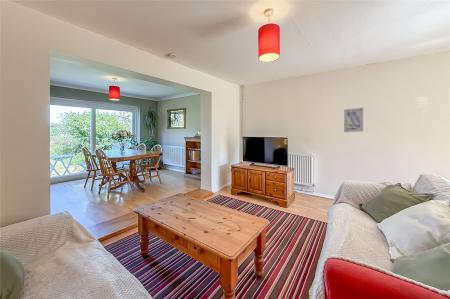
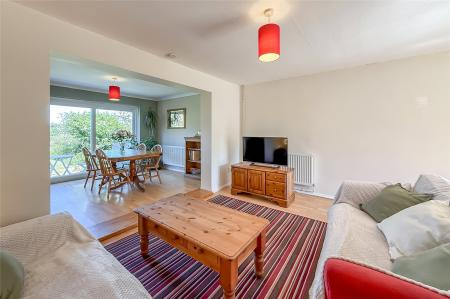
- wall art [343,107,364,133]
